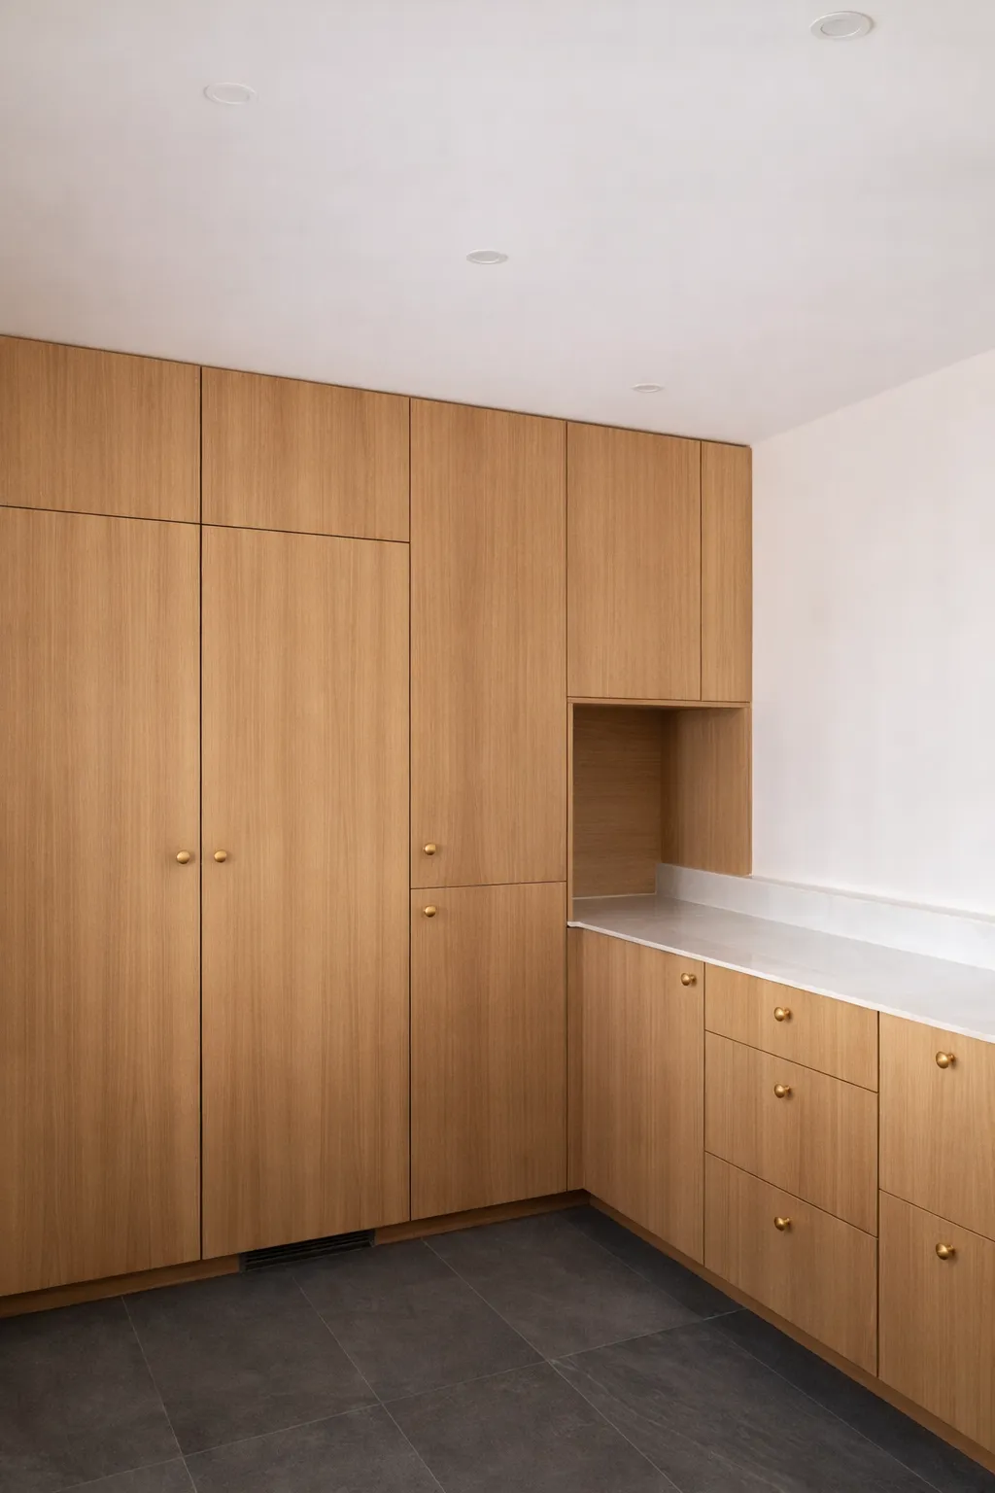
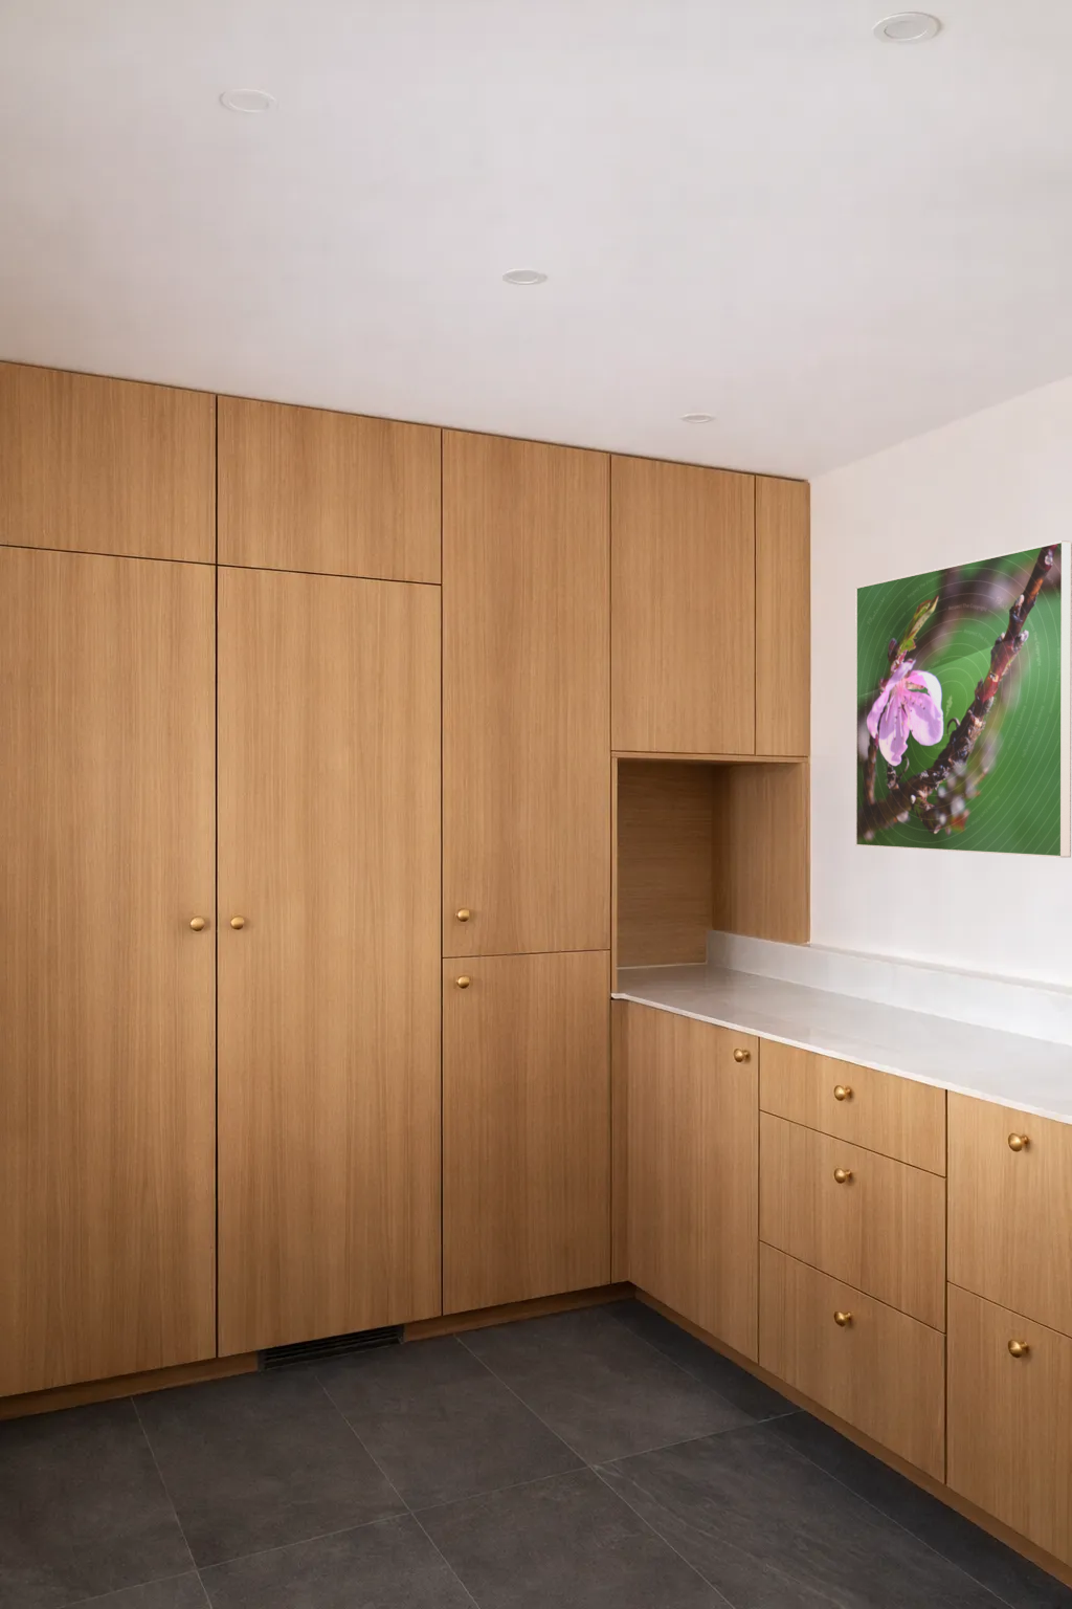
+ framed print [854,540,1072,860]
